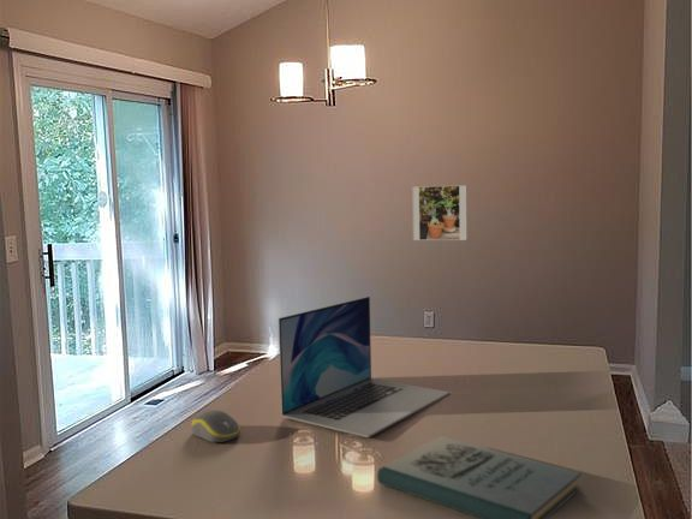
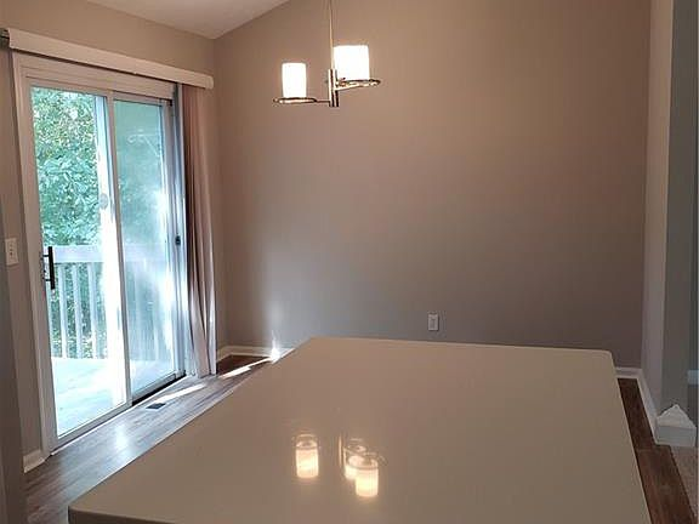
- computer mouse [190,410,241,443]
- book [376,435,581,519]
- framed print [411,184,469,241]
- laptop [278,296,451,439]
